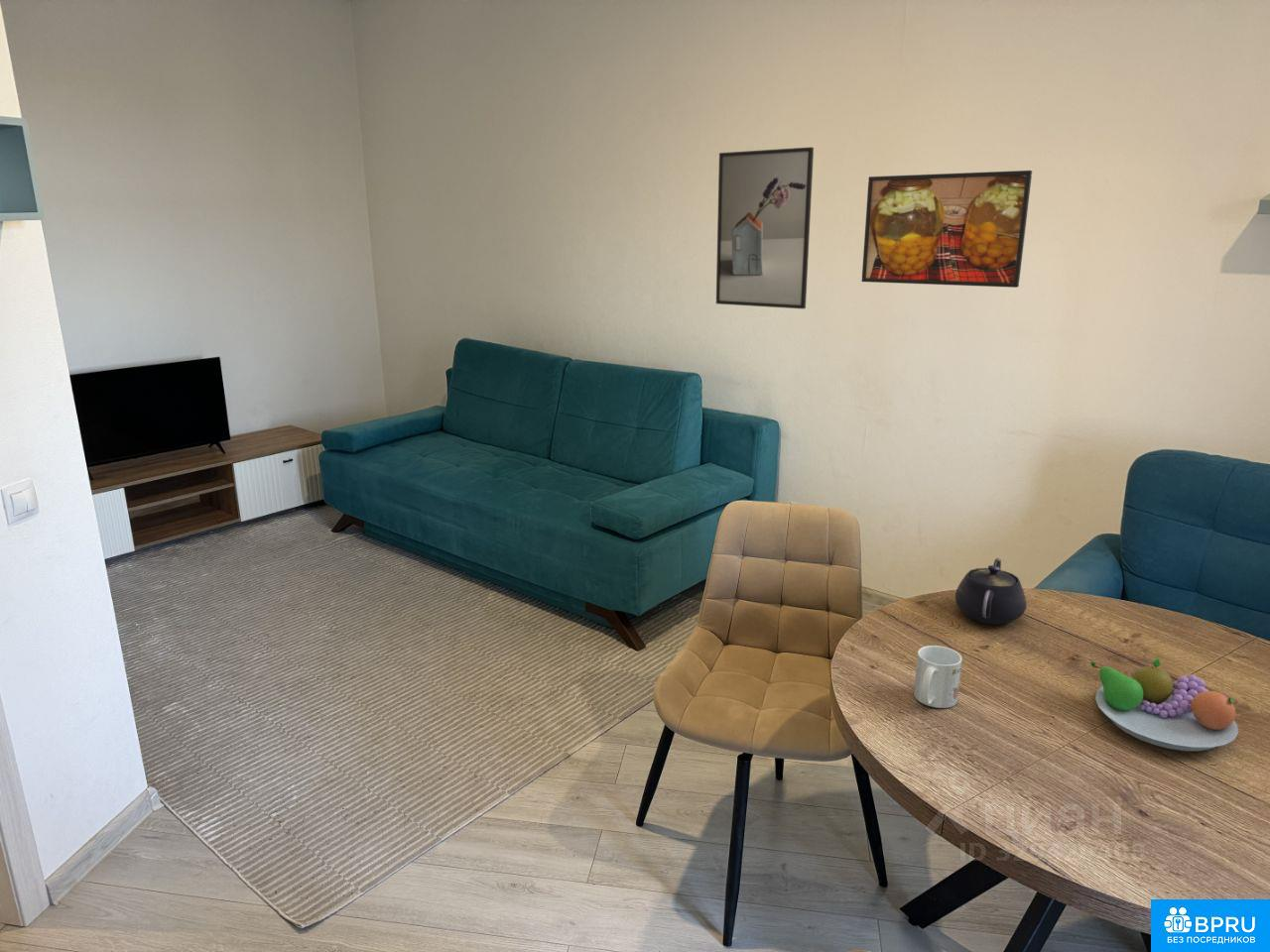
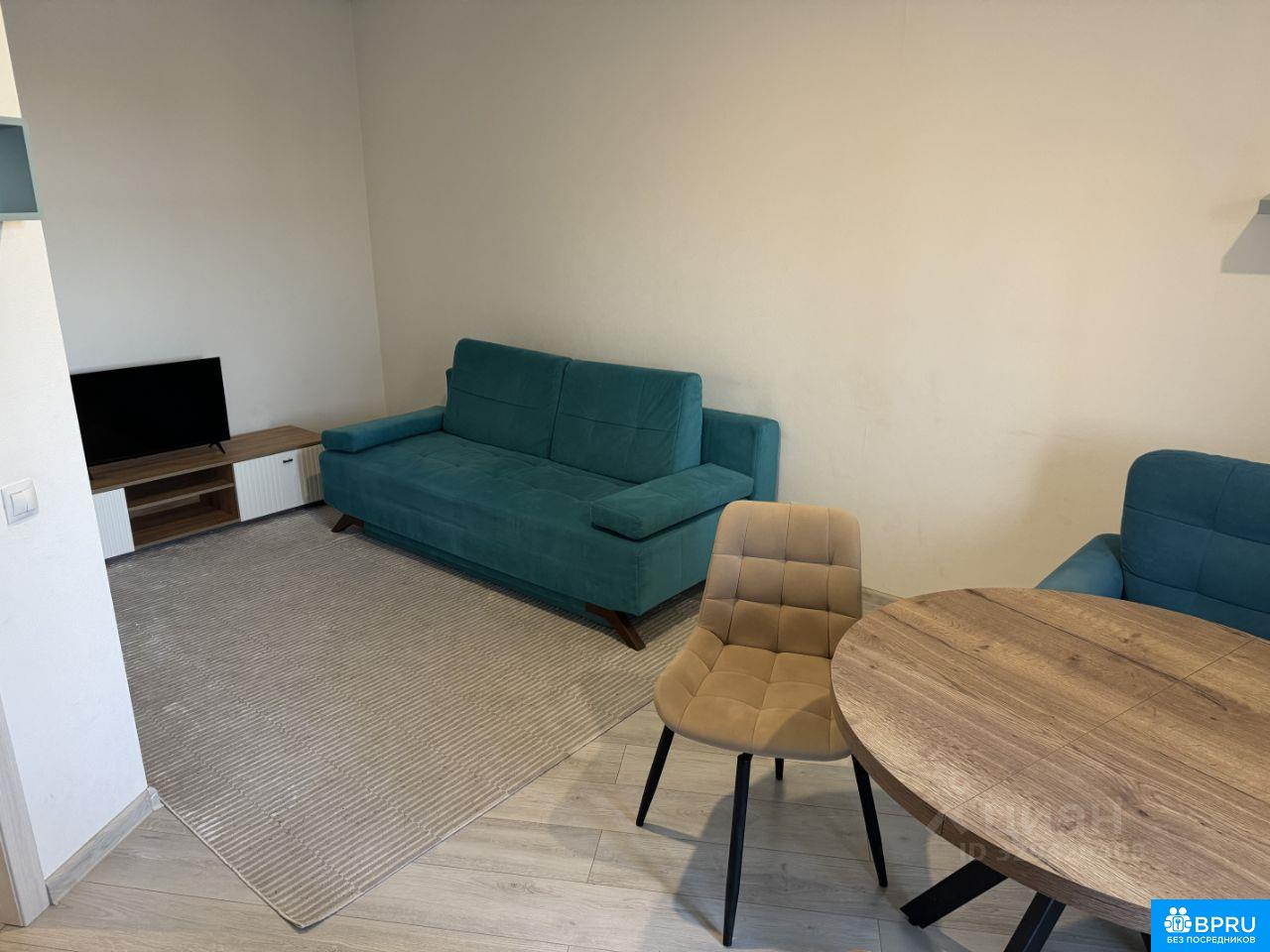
- mug [913,645,963,709]
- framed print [860,170,1033,289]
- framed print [715,146,815,309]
- fruit bowl [1090,656,1239,752]
- teapot [954,557,1027,626]
